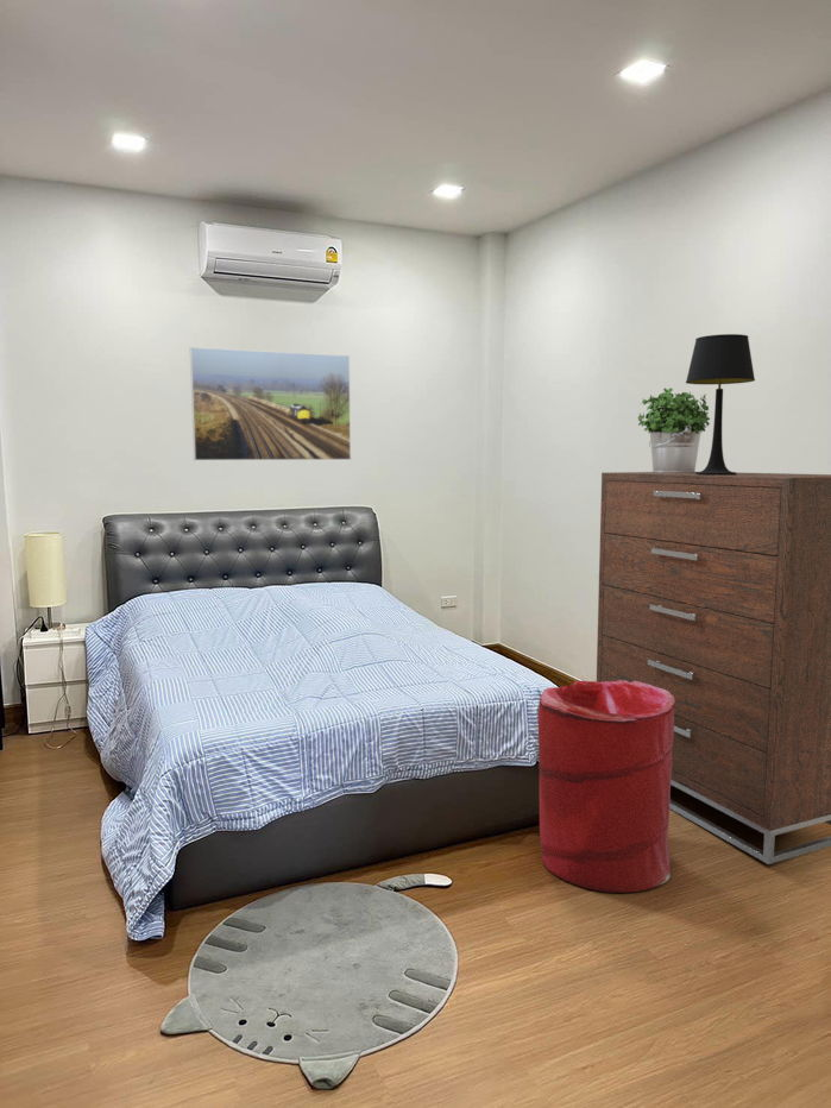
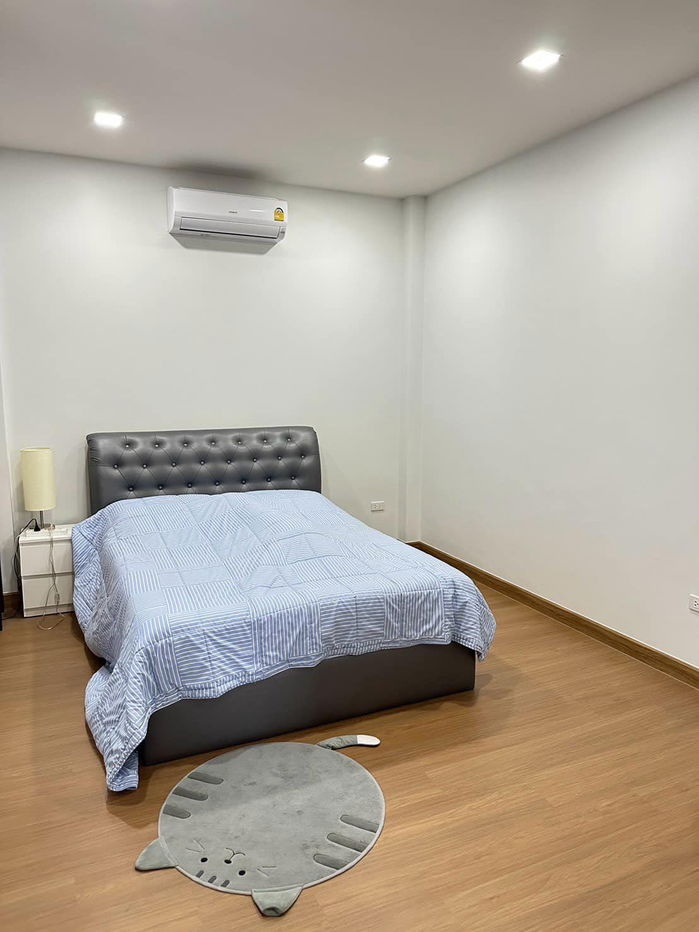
- table lamp [685,333,756,476]
- laundry hamper [537,680,675,894]
- potted plant [637,386,711,473]
- dresser [596,471,831,865]
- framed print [189,346,352,461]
